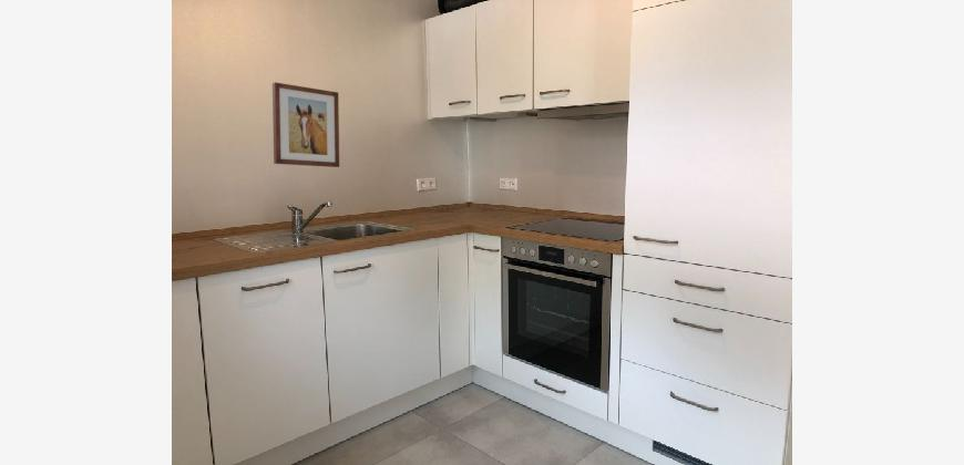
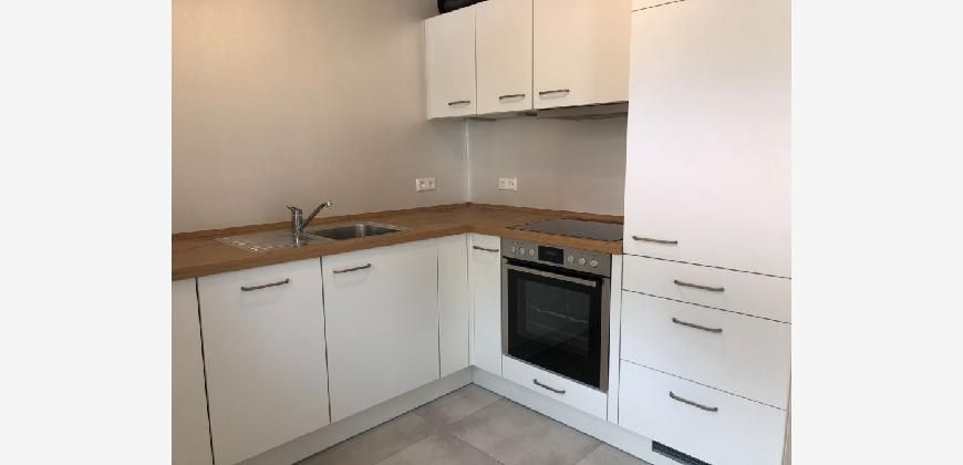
- wall art [271,81,340,168]
